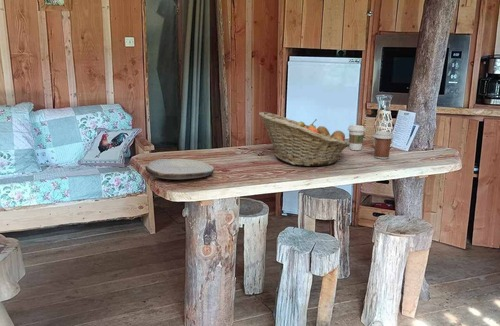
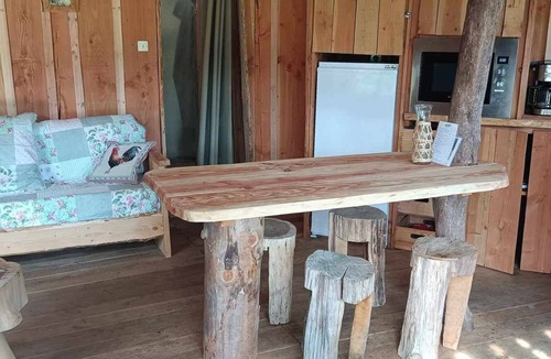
- coffee cup [347,124,367,151]
- coffee cup [372,130,394,160]
- fruit basket [258,111,350,167]
- plate [144,158,216,180]
